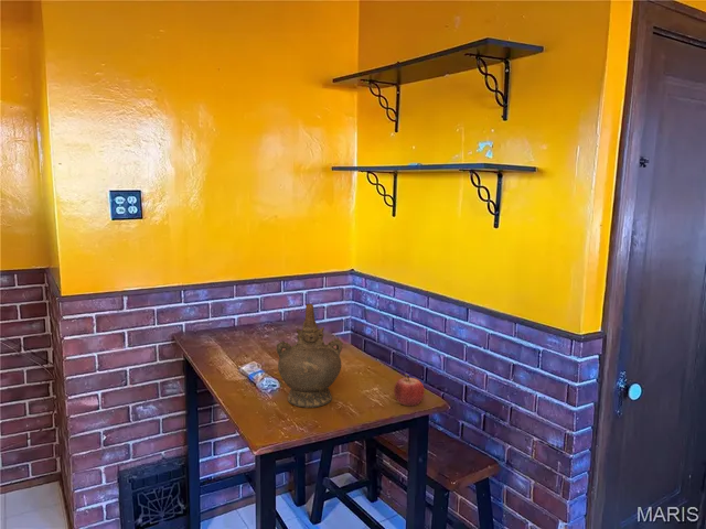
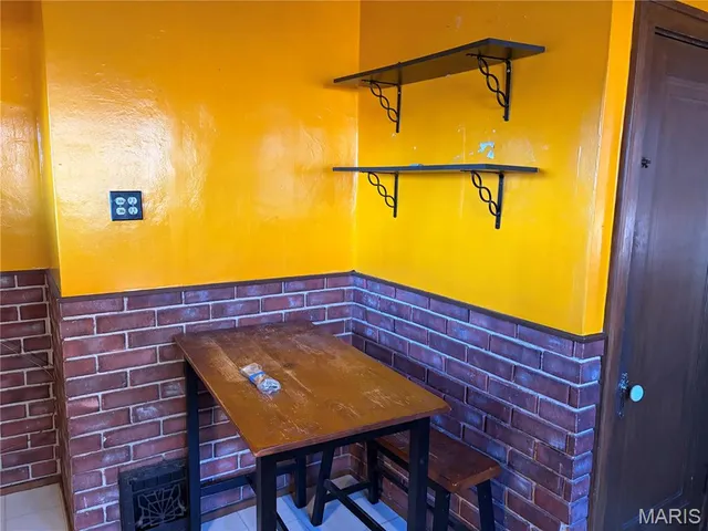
- fruit [393,373,426,407]
- ceremonial vessel [275,303,344,409]
